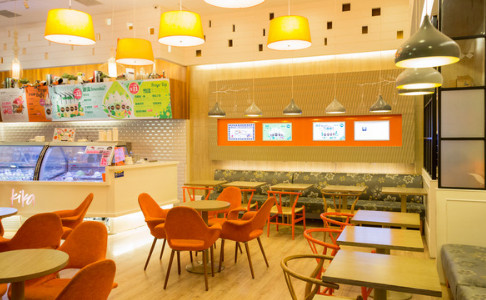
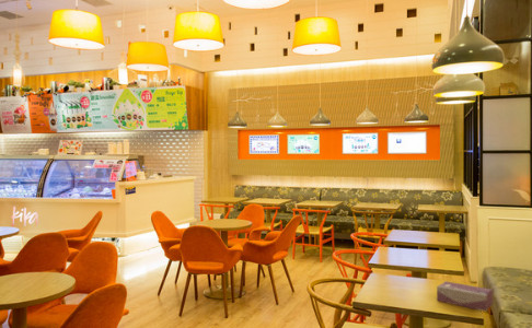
+ tissue box [436,280,494,312]
